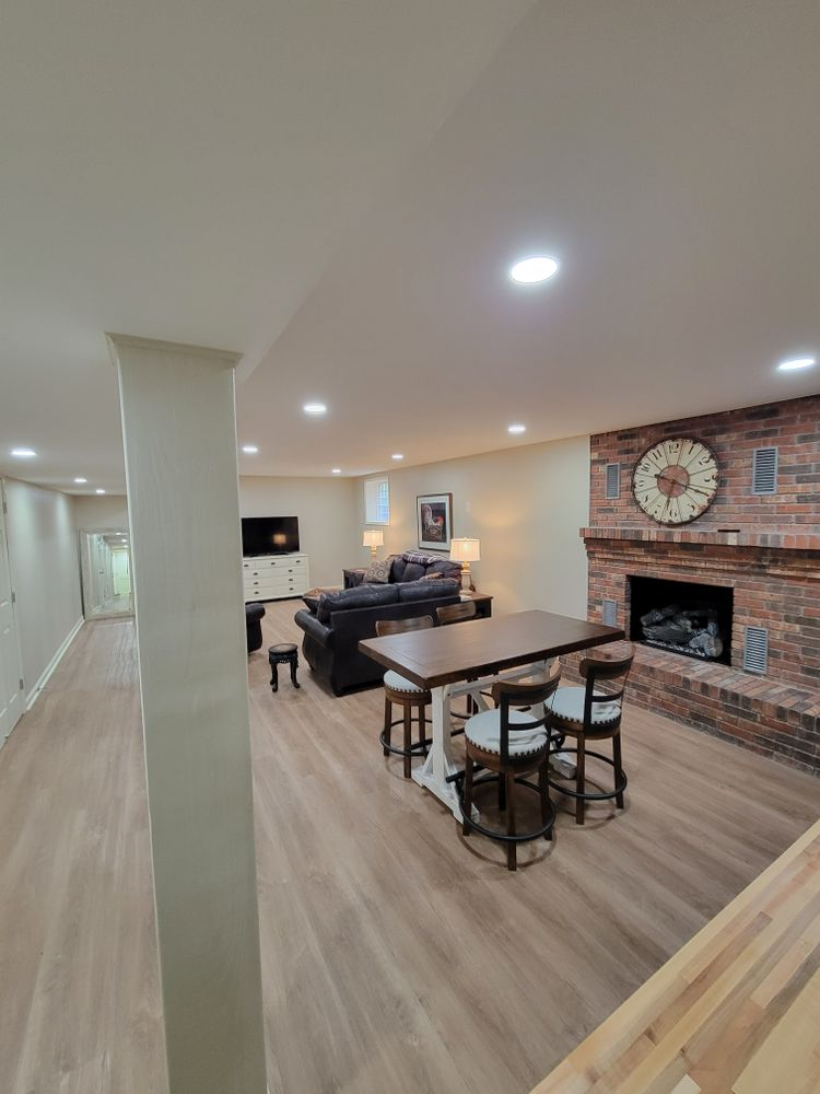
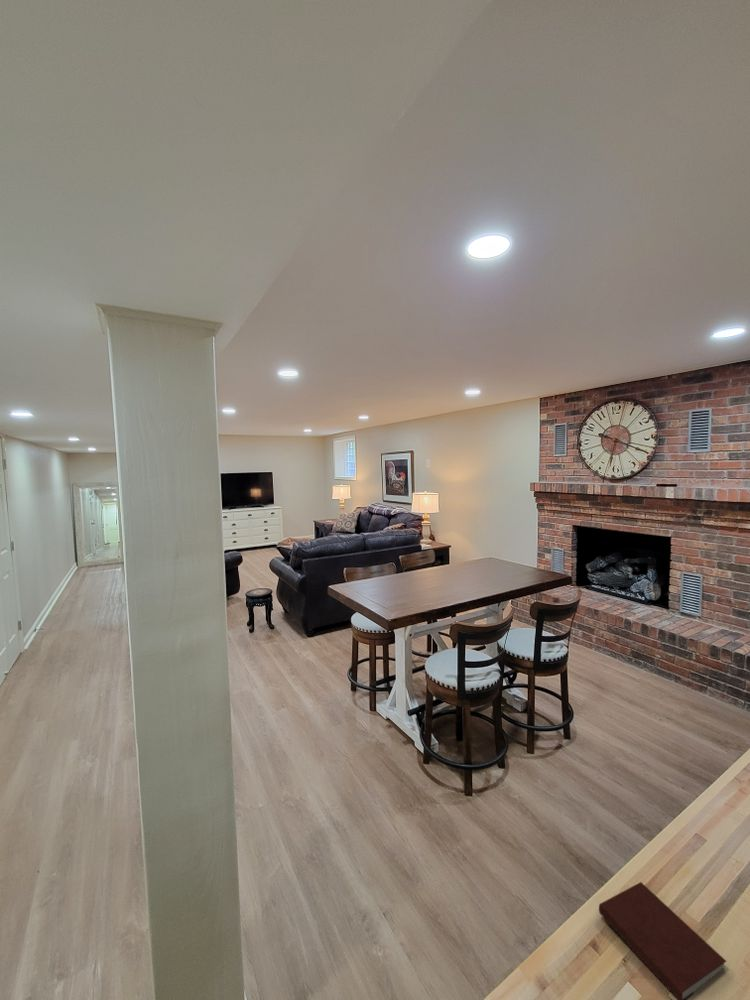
+ notebook [598,881,728,1000]
